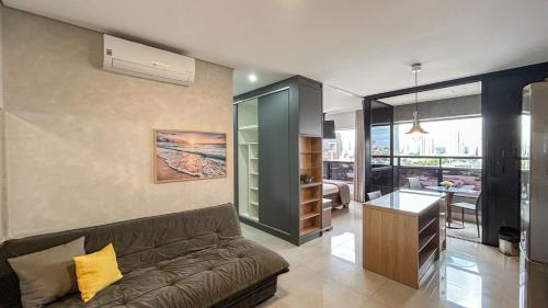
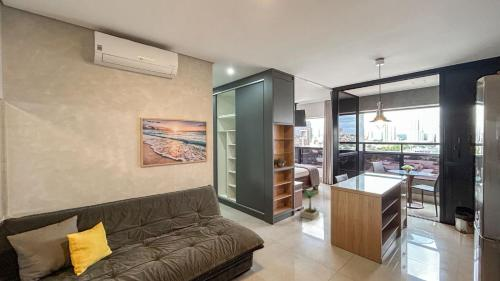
+ potted plant [299,187,320,221]
